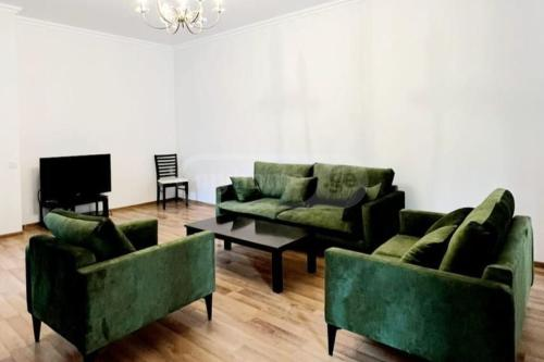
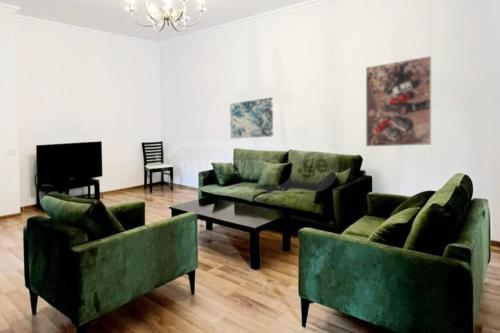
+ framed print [365,55,432,147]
+ wall art [229,97,274,140]
